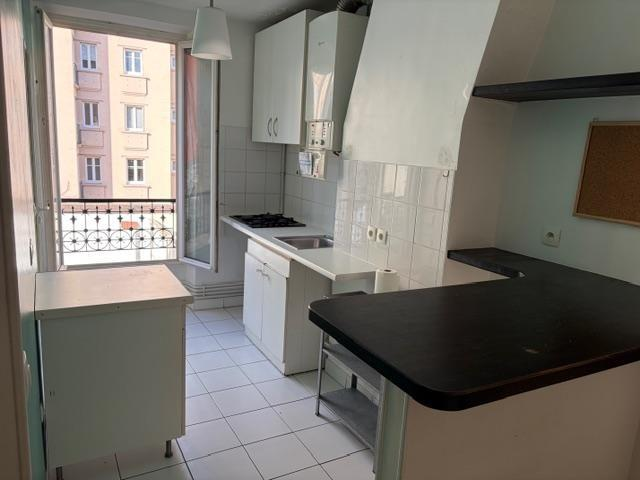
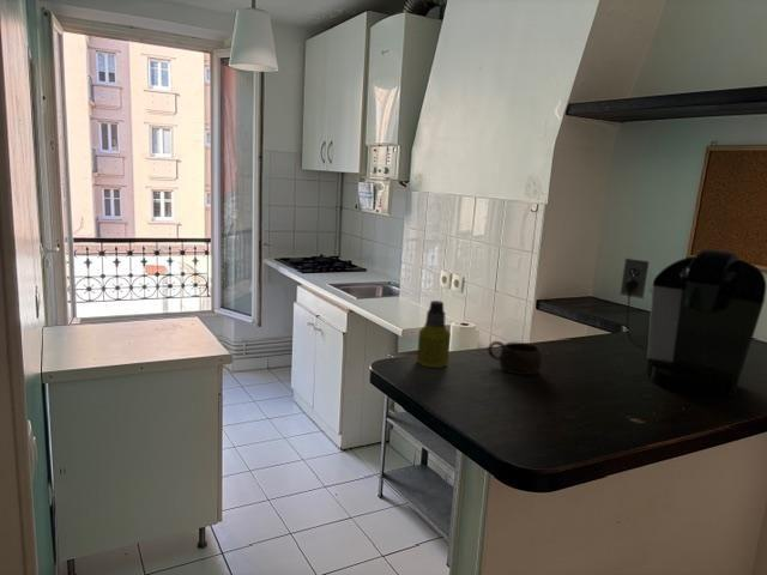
+ cup [487,340,543,376]
+ coffee maker [618,248,767,399]
+ bottle [416,299,452,369]
